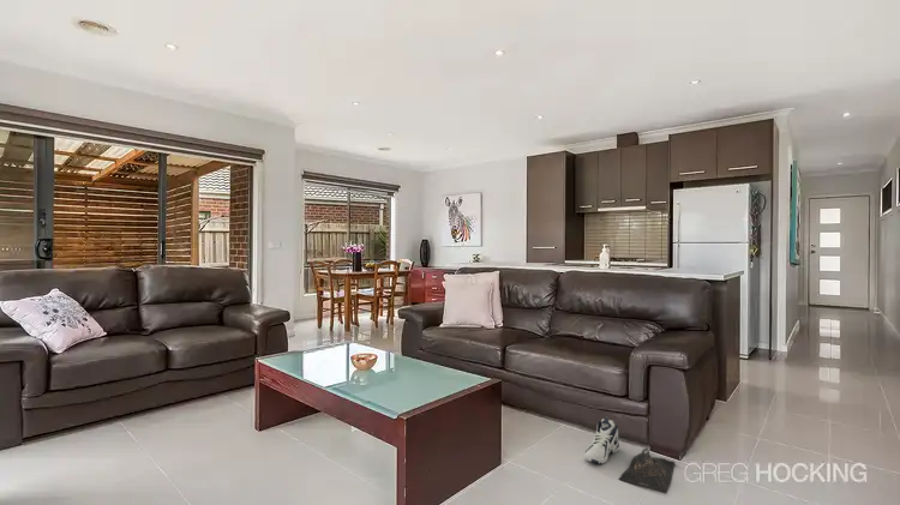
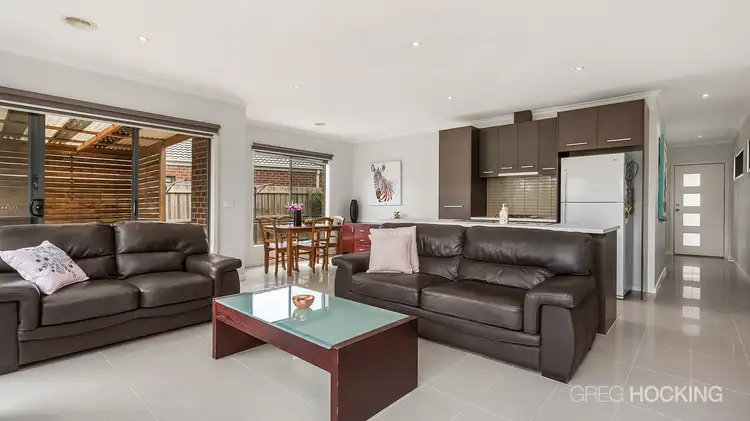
- sneaker [583,416,620,464]
- bag [618,446,676,495]
